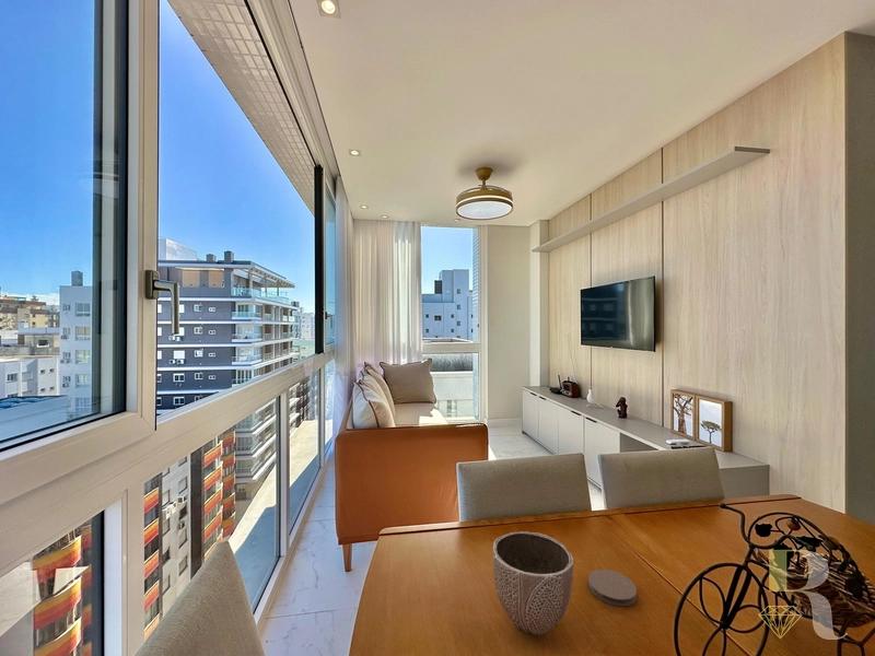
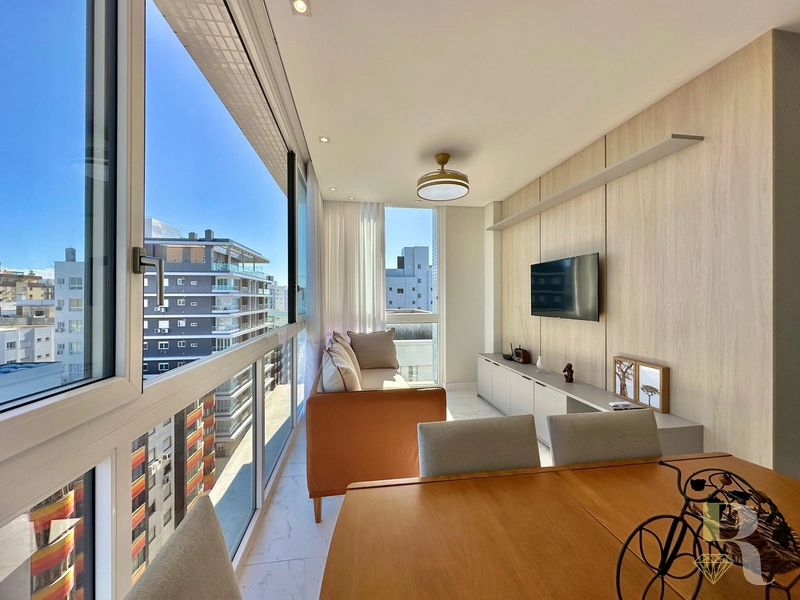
- decorative bowl [491,530,574,636]
- coaster [587,569,638,607]
